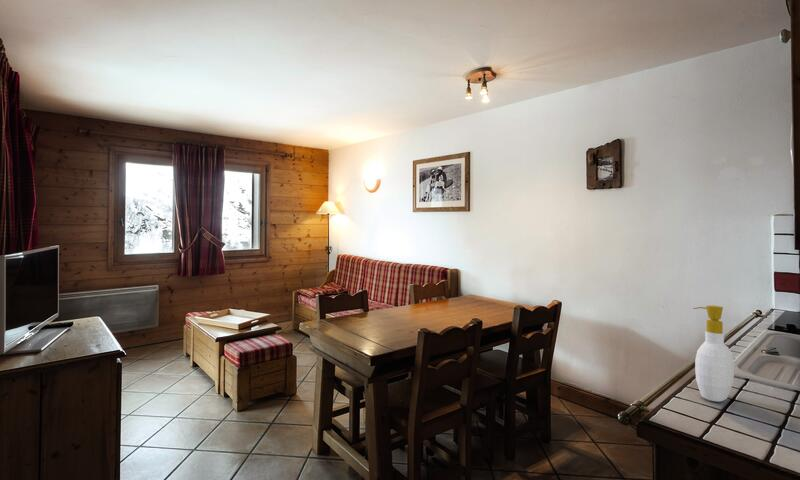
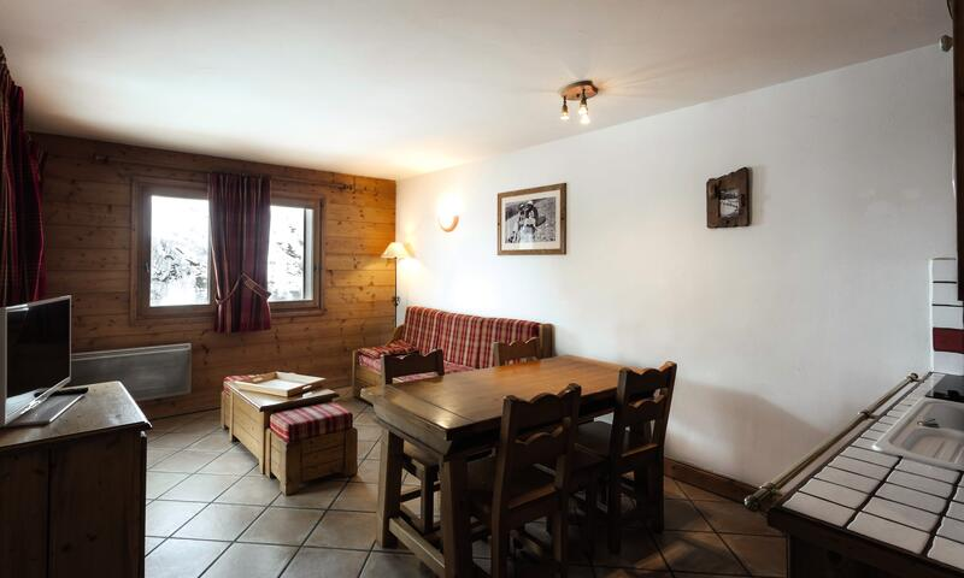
- soap bottle [692,304,735,403]
